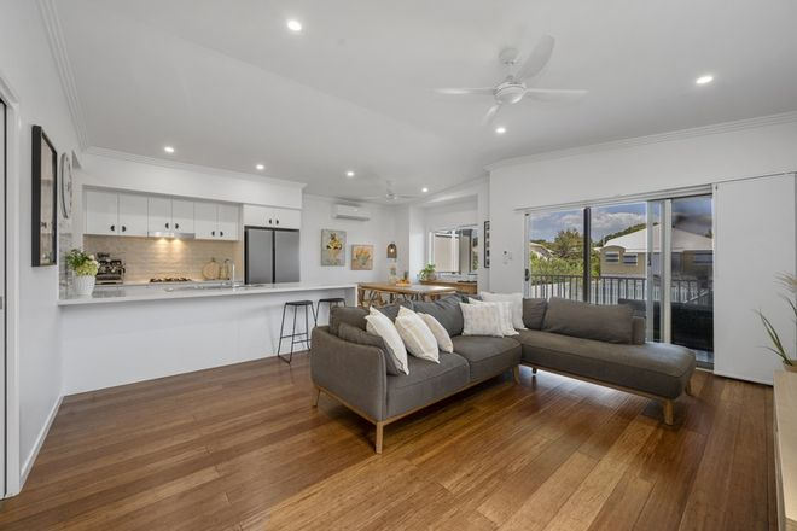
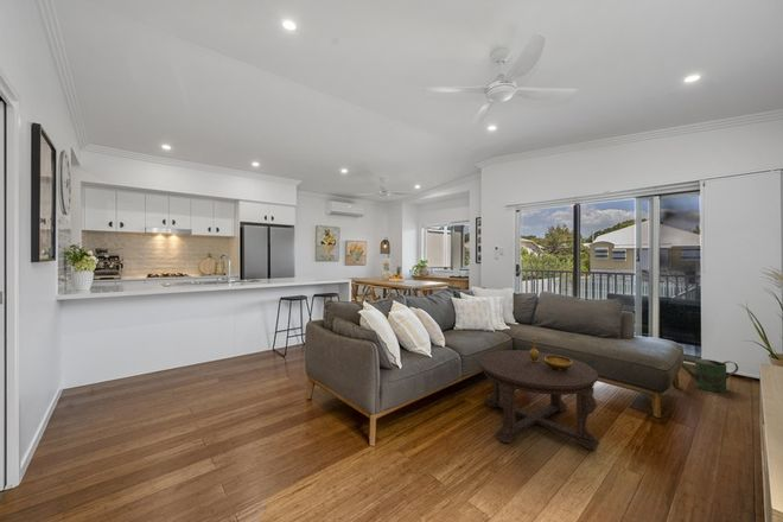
+ decorative bowl [529,337,573,370]
+ coffee table [478,349,600,451]
+ watering can [681,358,739,394]
